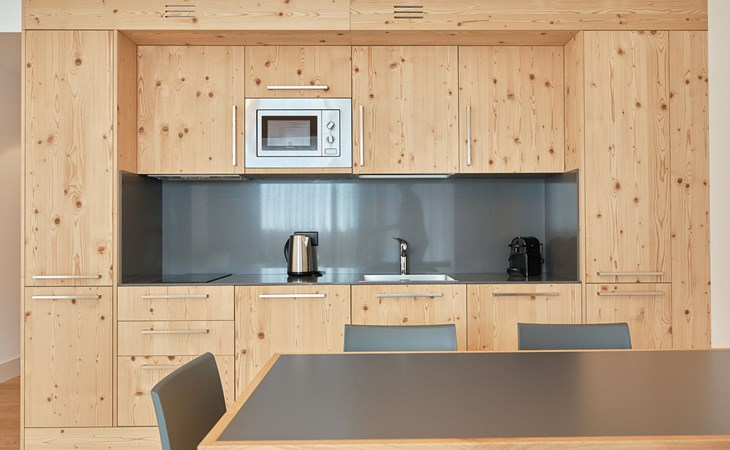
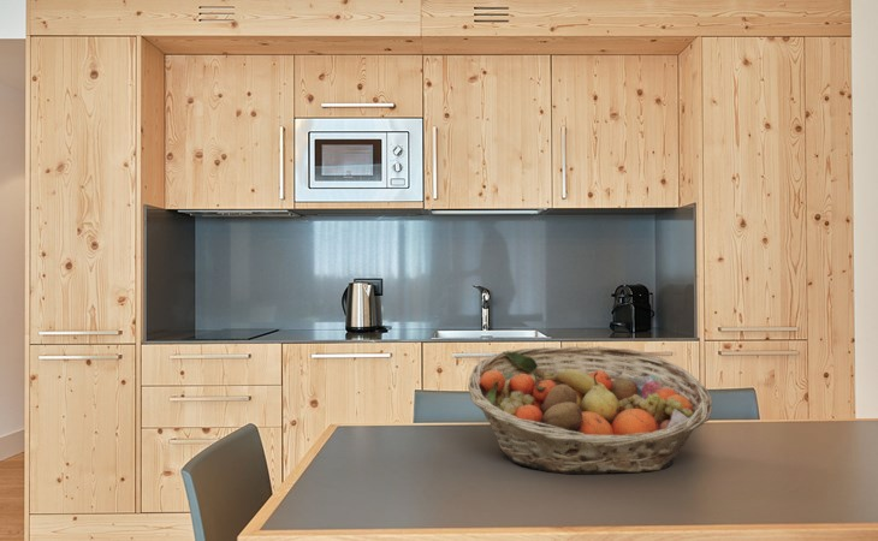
+ fruit basket [467,346,713,475]
